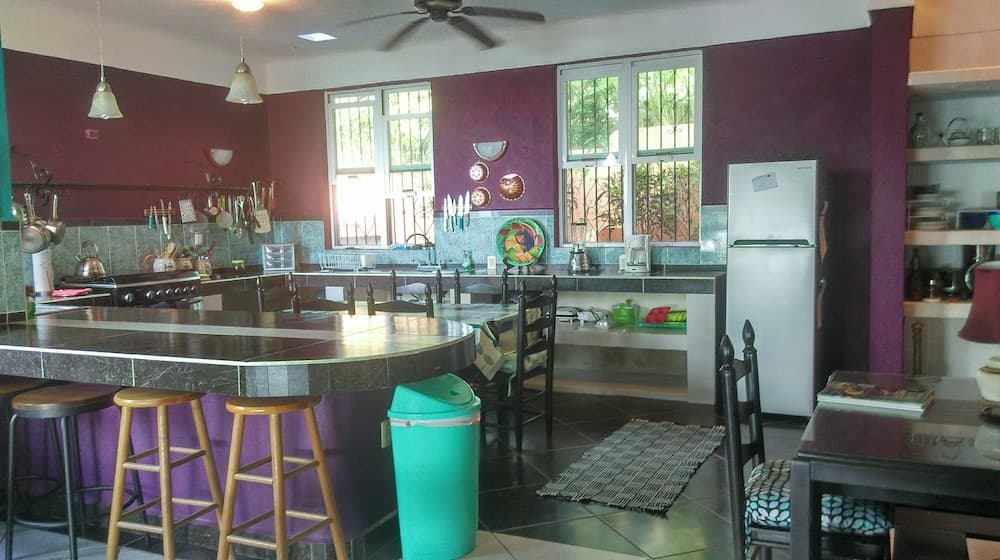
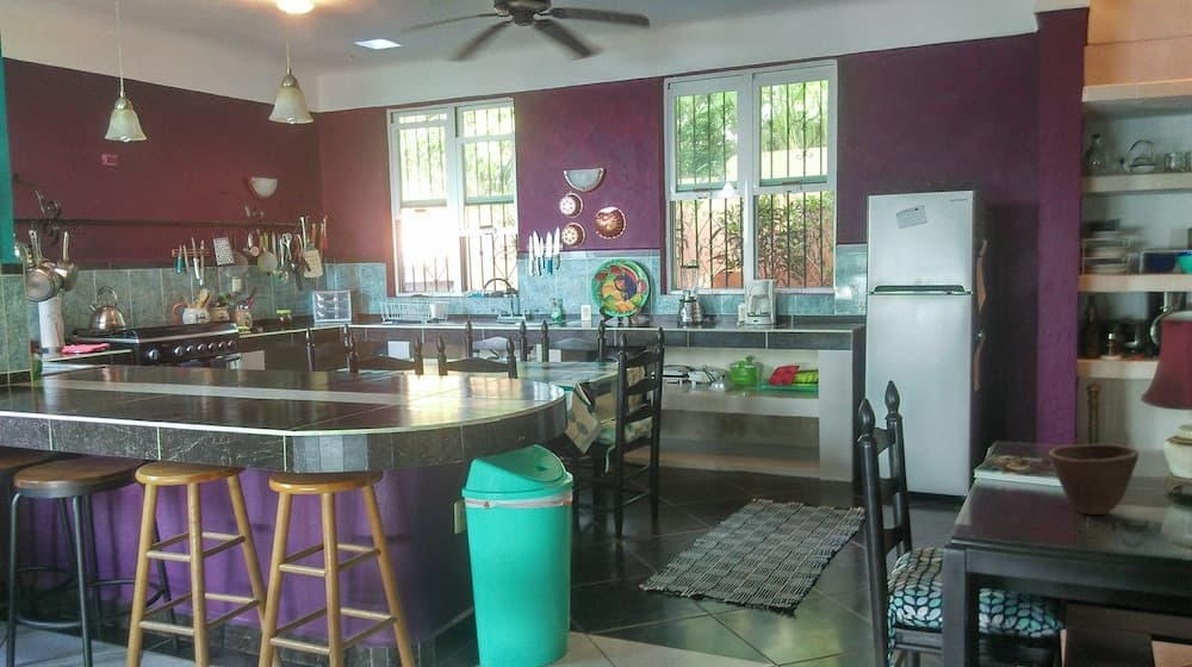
+ bowl [1048,443,1140,516]
